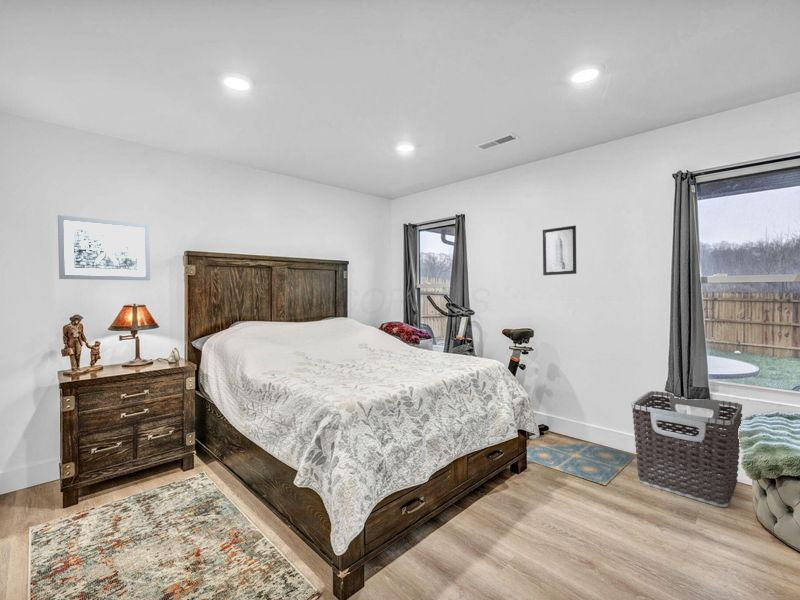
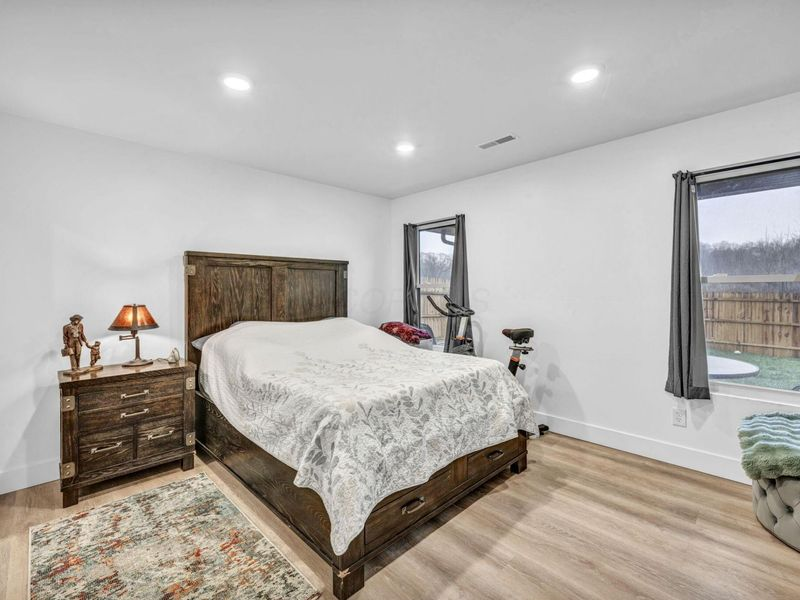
- bath mat [526,442,637,486]
- wall art [57,214,151,281]
- wall art [542,224,577,276]
- clothes hamper [631,390,743,508]
